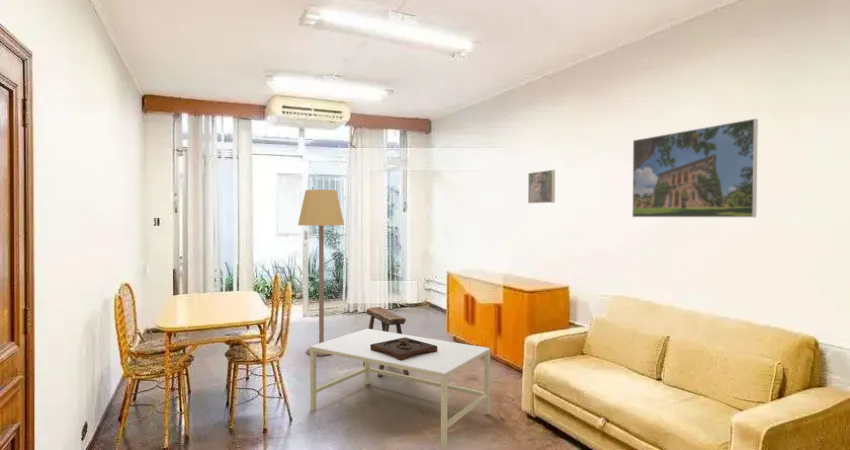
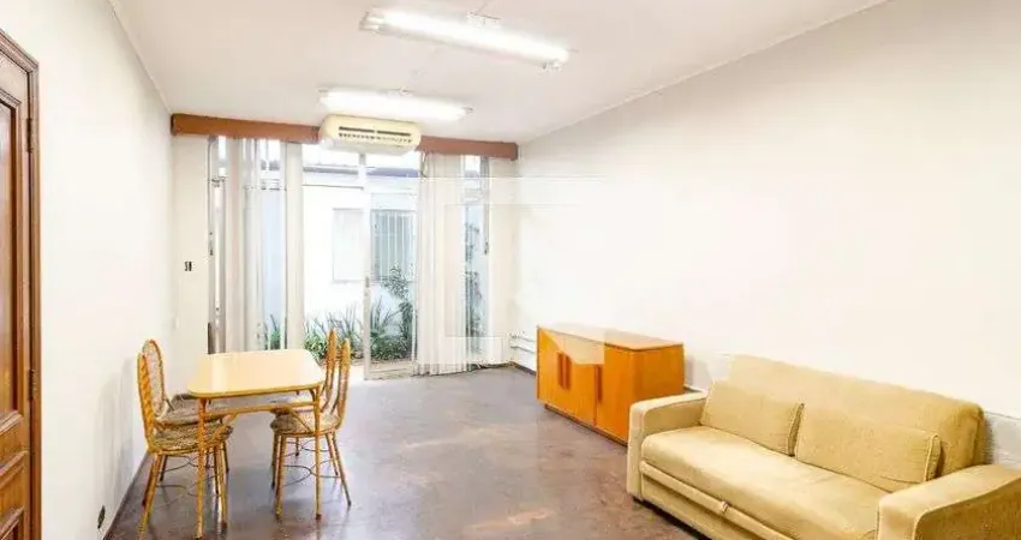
- lamp [297,189,345,357]
- wooden tray [370,337,437,361]
- coffee table [309,328,491,450]
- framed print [527,169,556,204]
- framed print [631,118,759,218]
- stool [362,306,410,377]
